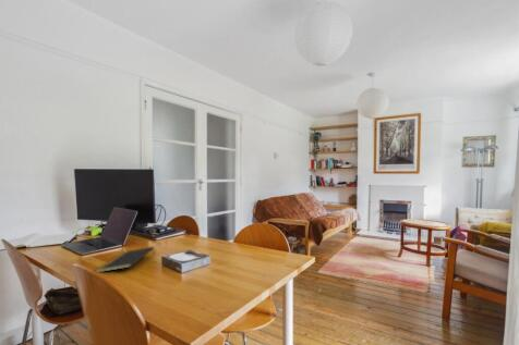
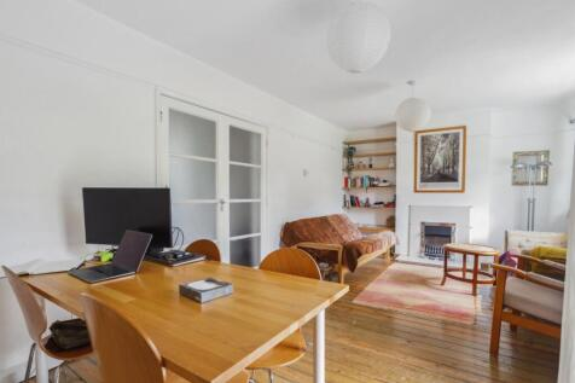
- notepad [95,246,155,273]
